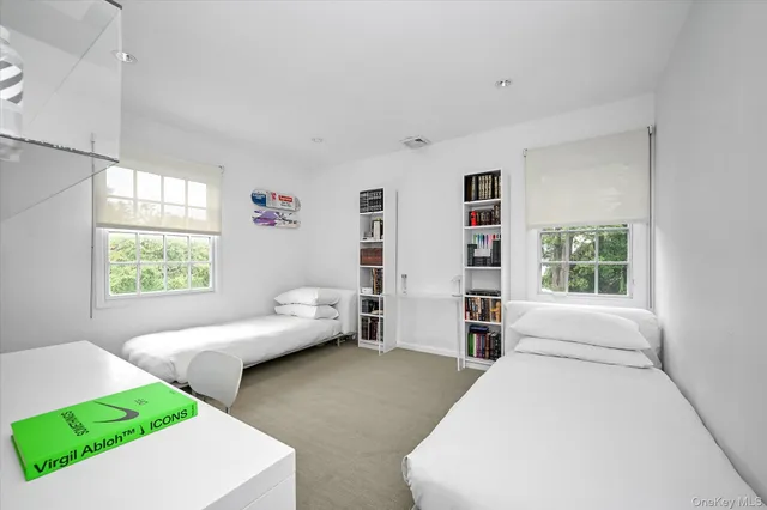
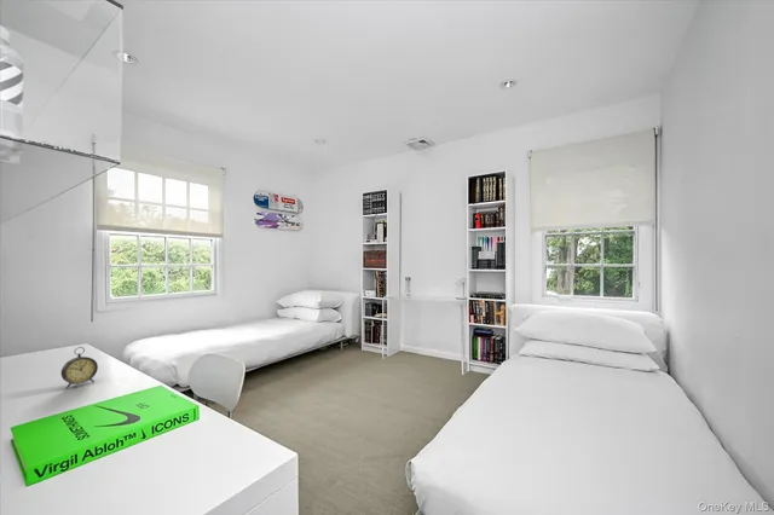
+ alarm clock [60,346,99,389]
